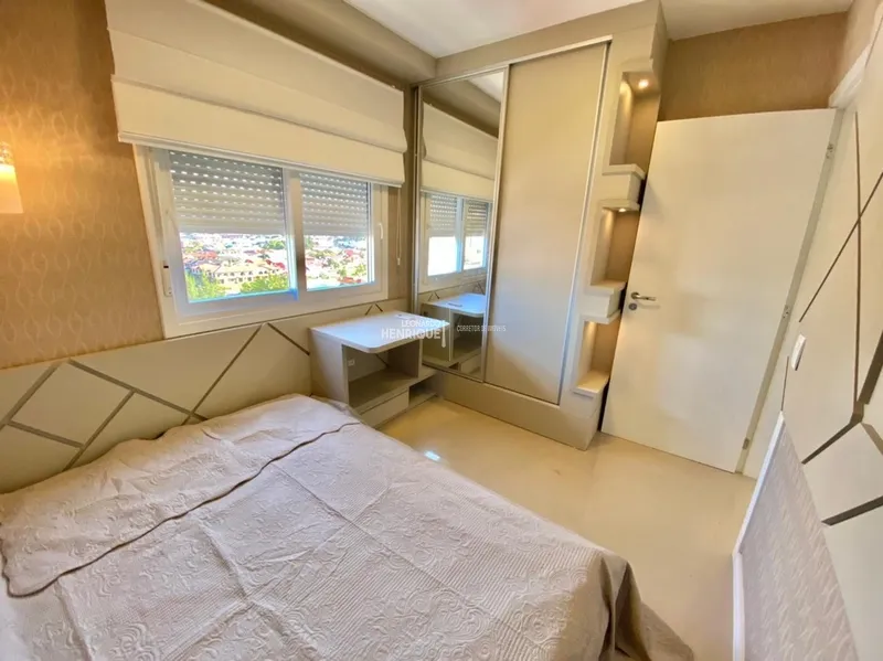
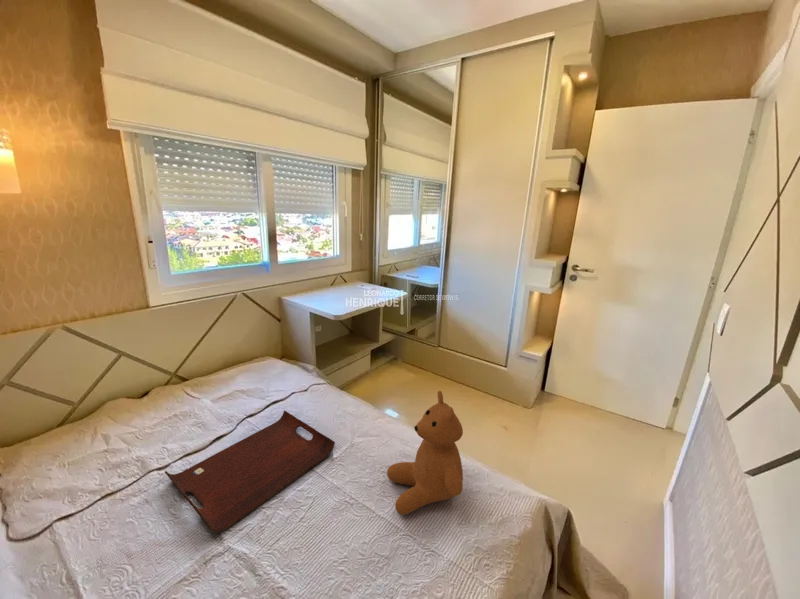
+ serving tray [164,410,336,533]
+ teddy bear [386,390,464,516]
